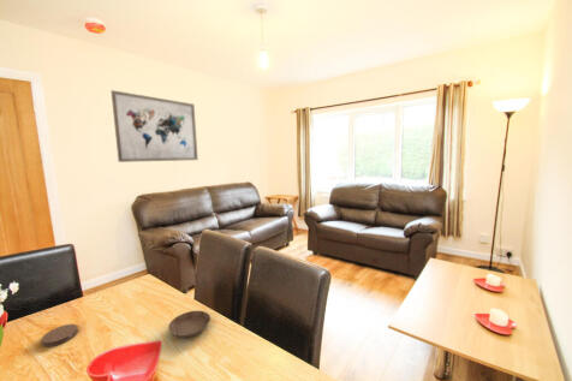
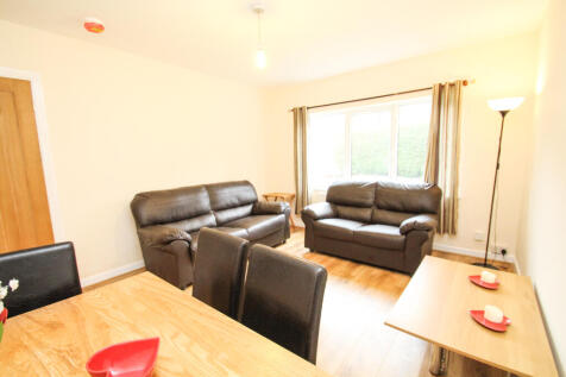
- saucer [167,310,211,339]
- coaster [41,323,79,347]
- wall art [109,89,199,163]
